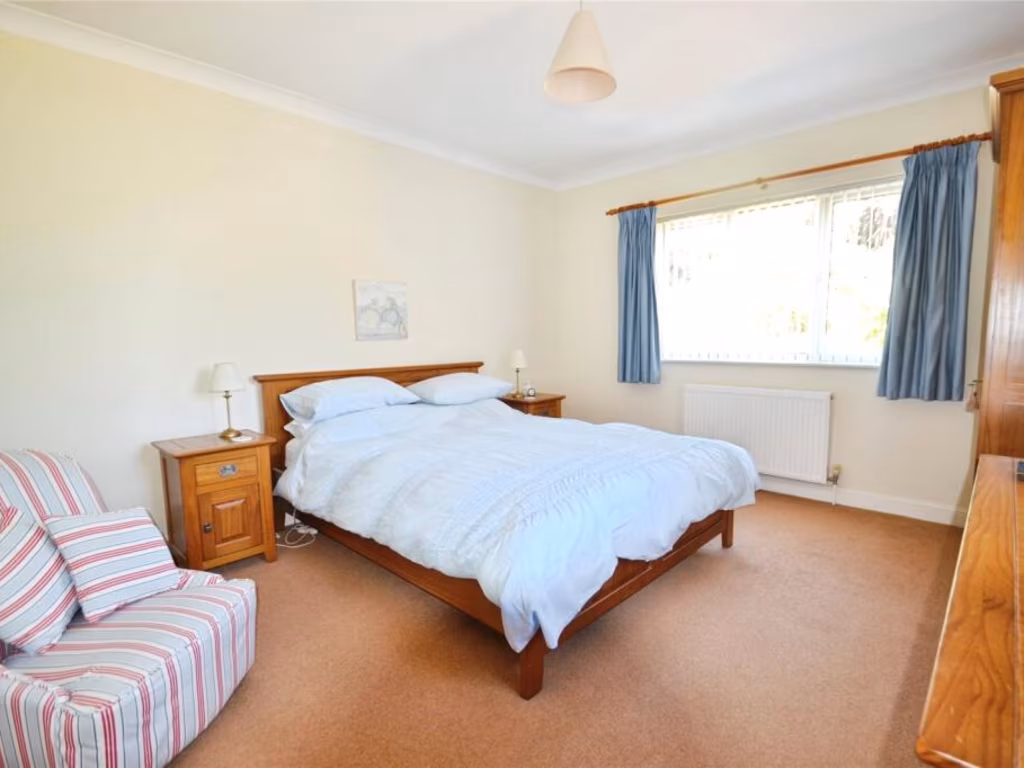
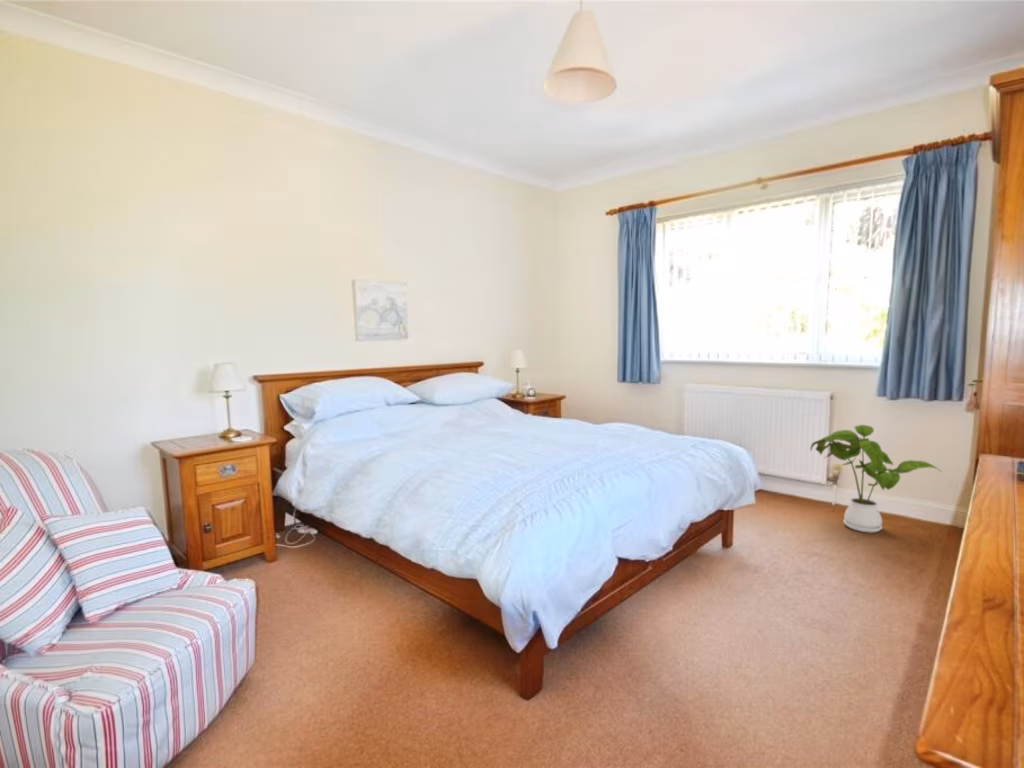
+ house plant [809,424,943,534]
